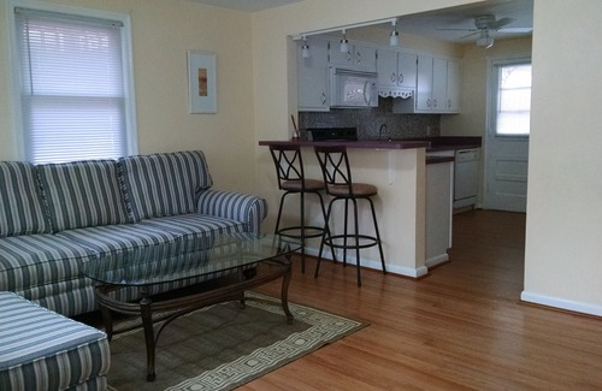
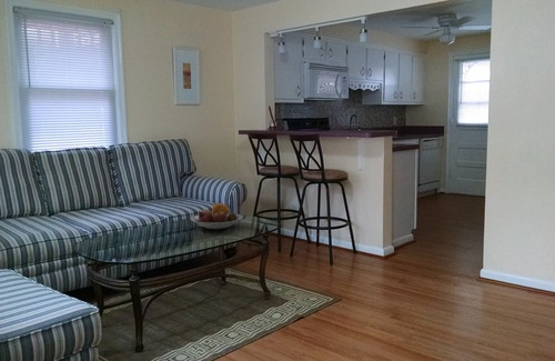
+ fruit bowl [190,202,243,230]
